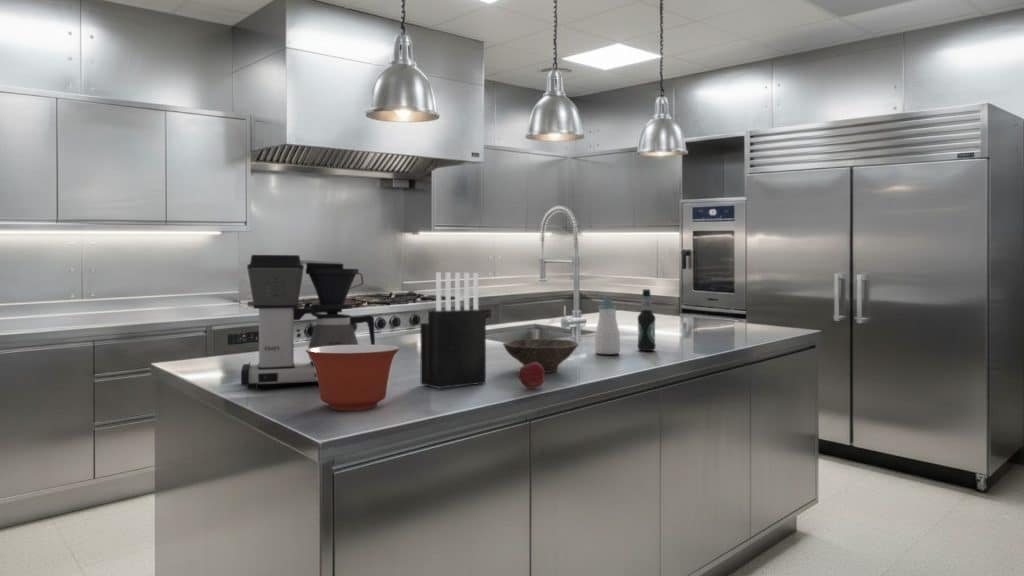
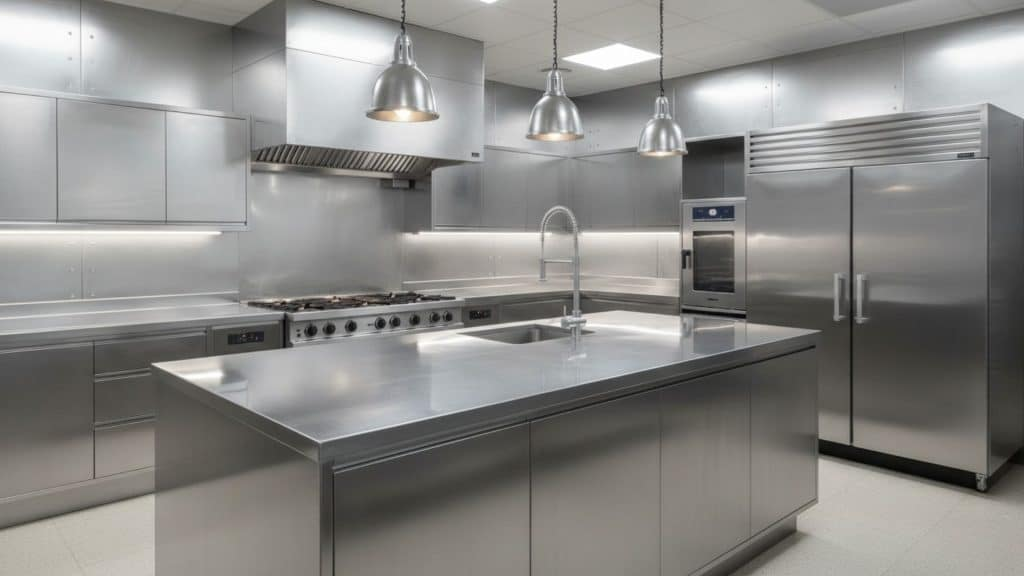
- mixing bowl [305,344,400,411]
- soap bottle [594,294,621,355]
- apple [518,362,545,390]
- bottle [637,288,657,352]
- knife block [419,271,487,389]
- bowl [502,338,579,374]
- coffee maker [240,254,376,391]
